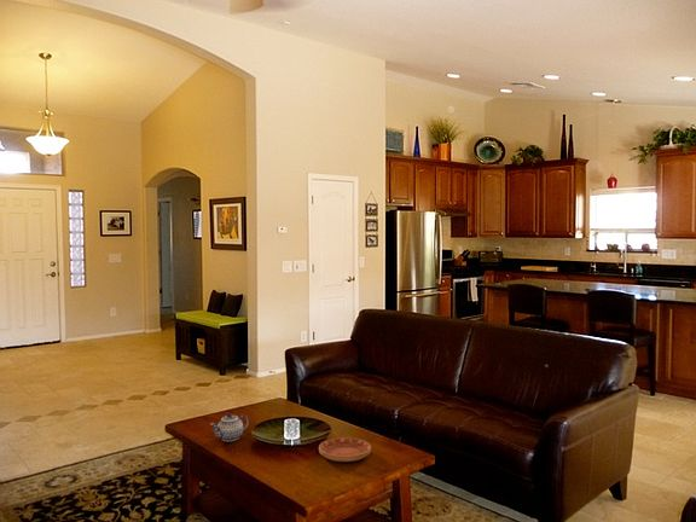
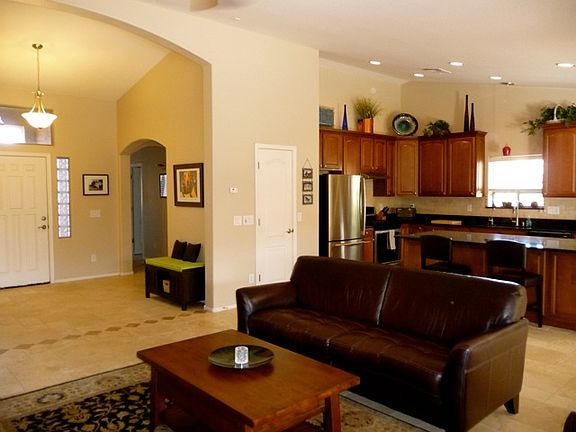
- saucer [318,436,372,463]
- teapot [209,412,250,442]
